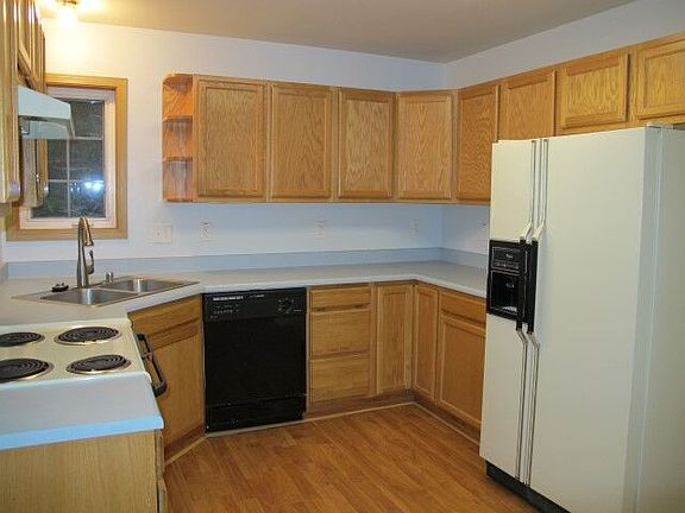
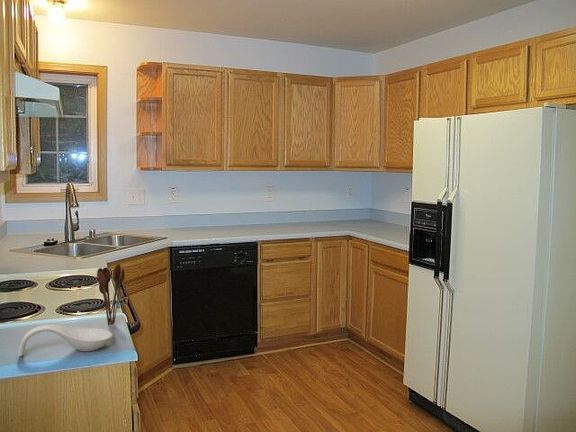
+ spoon rest [17,324,114,357]
+ utensil holder [96,263,126,327]
